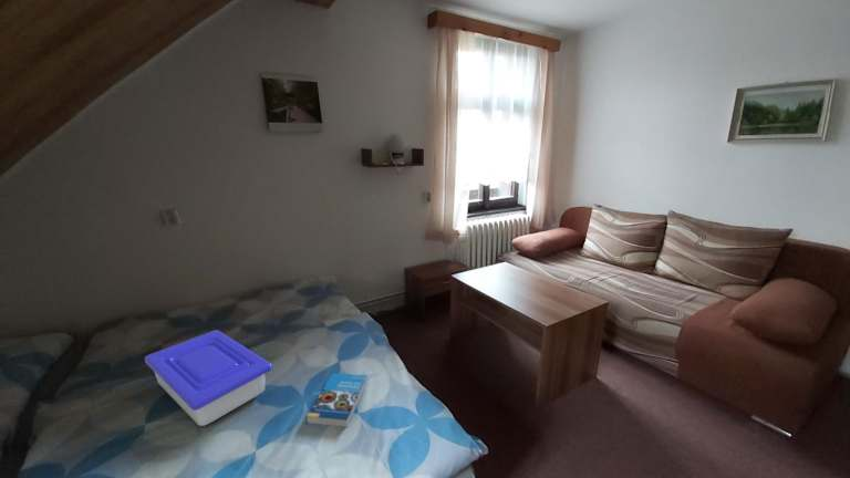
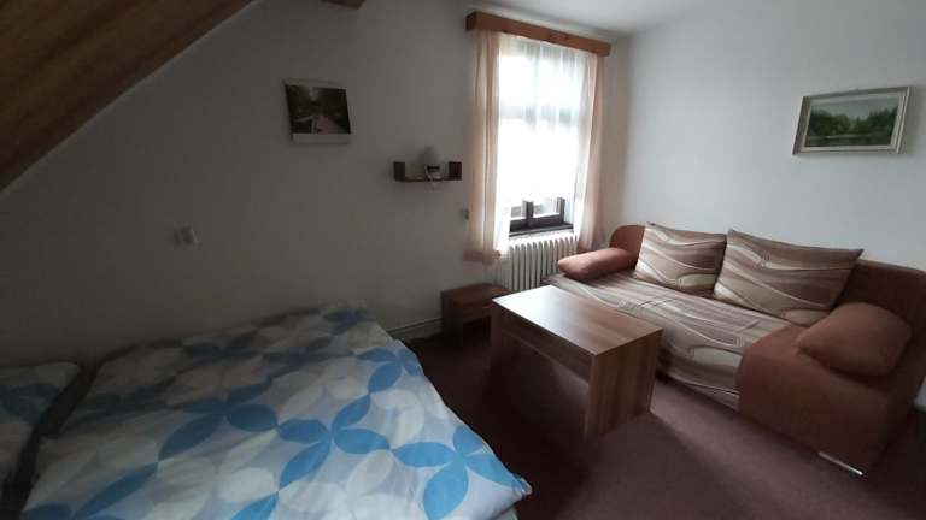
- book [305,372,367,428]
- tray [144,329,273,427]
